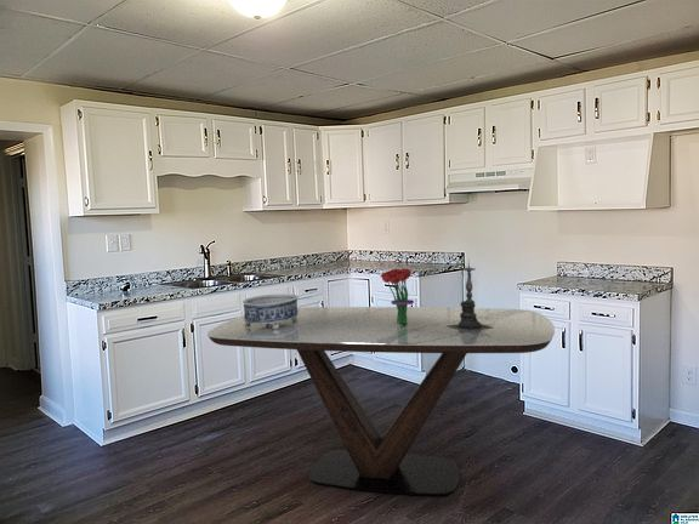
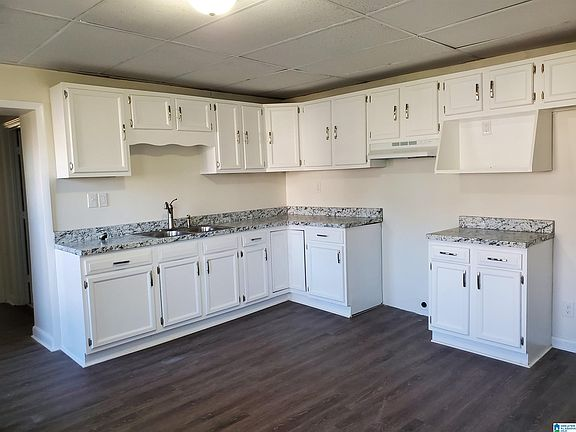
- decorative bowl [241,294,299,330]
- bouquet [380,268,415,326]
- dining table [206,306,556,497]
- candle holder [448,258,493,331]
